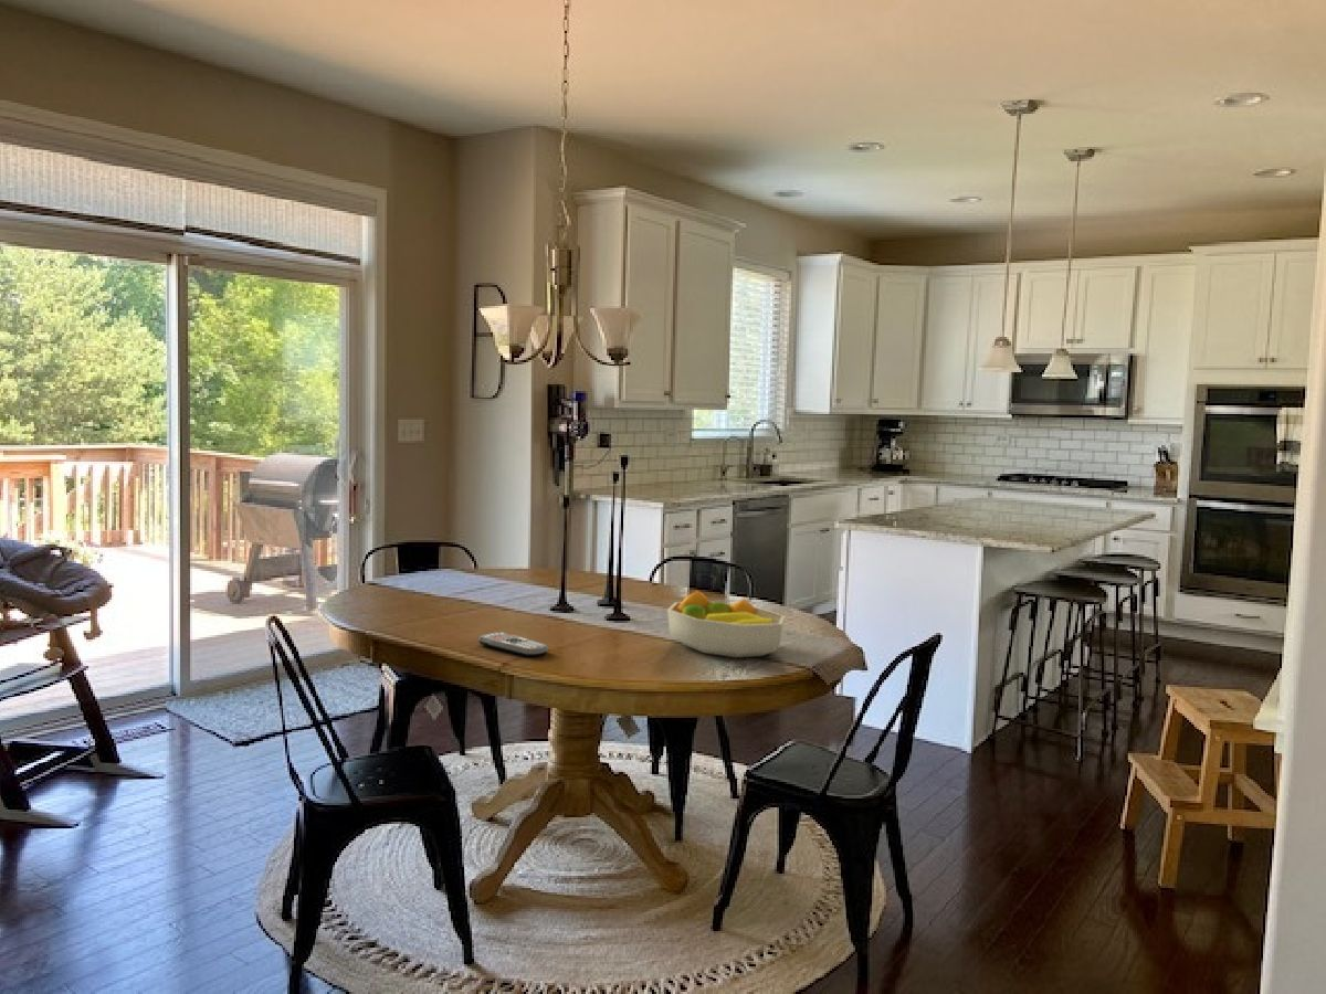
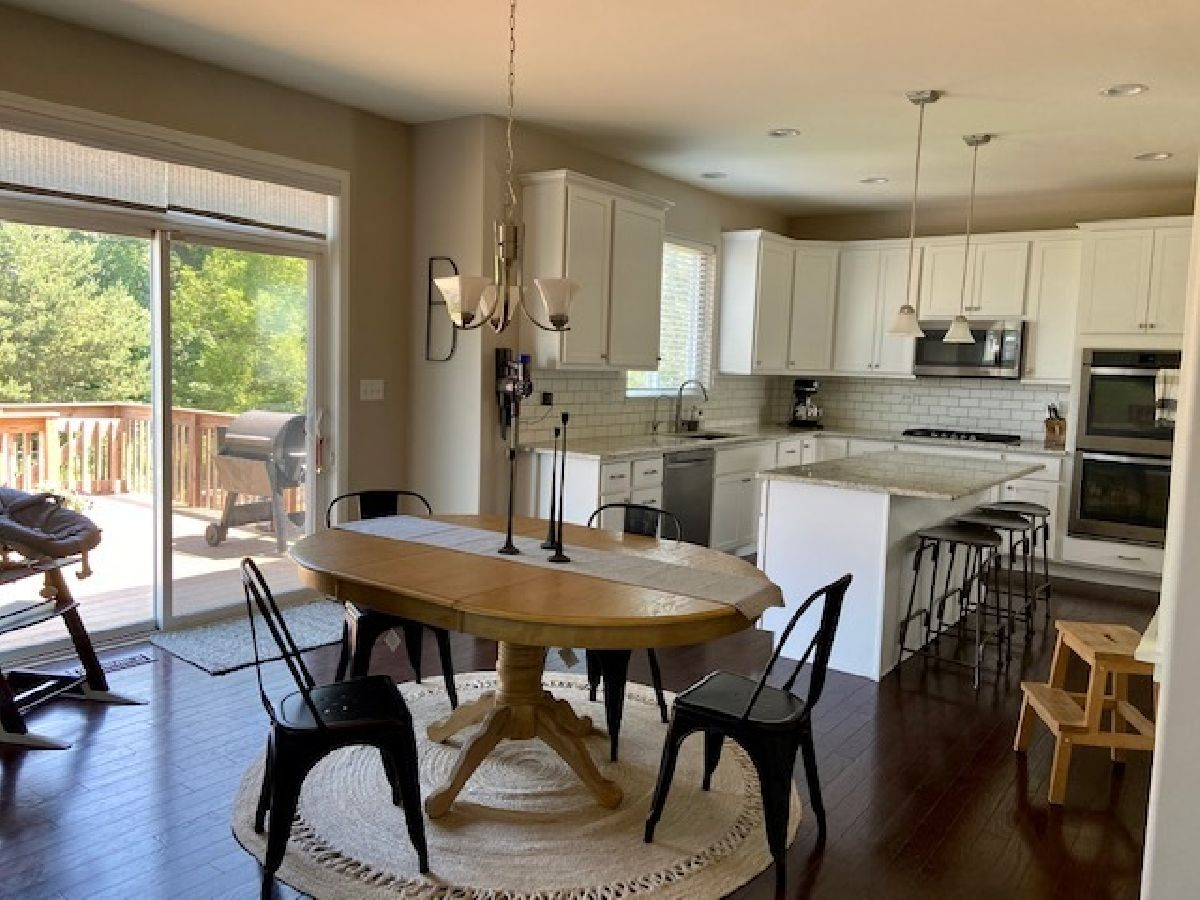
- fruit bowl [666,589,786,658]
- remote control [477,631,549,657]
